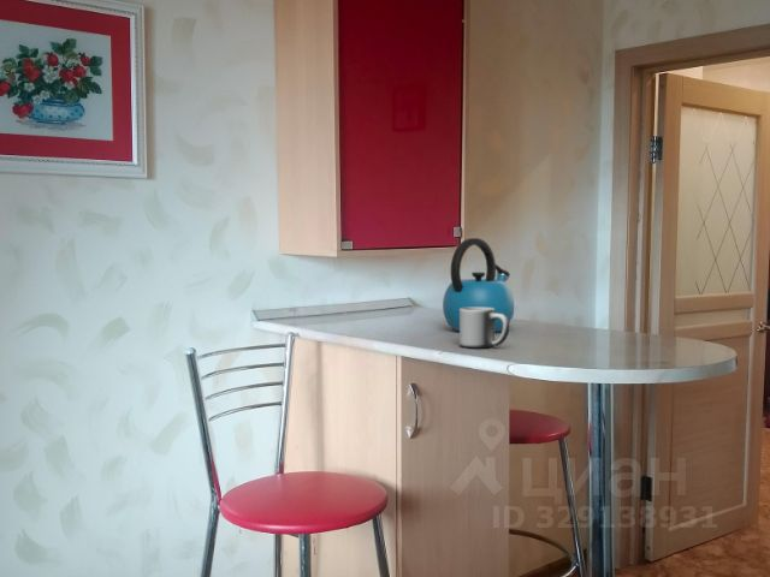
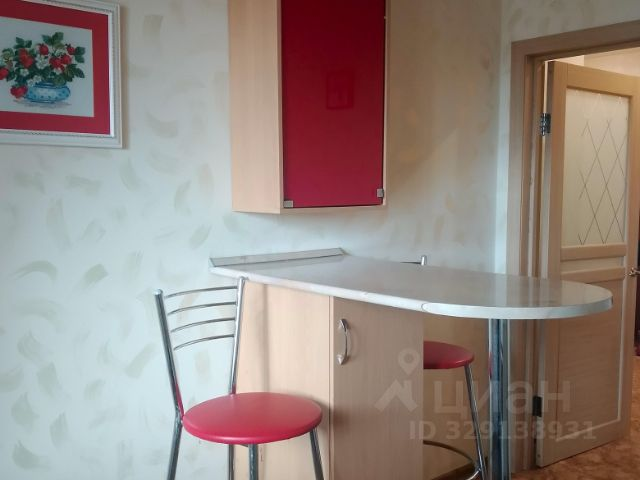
- kettle [442,237,515,333]
- mug [458,308,510,350]
